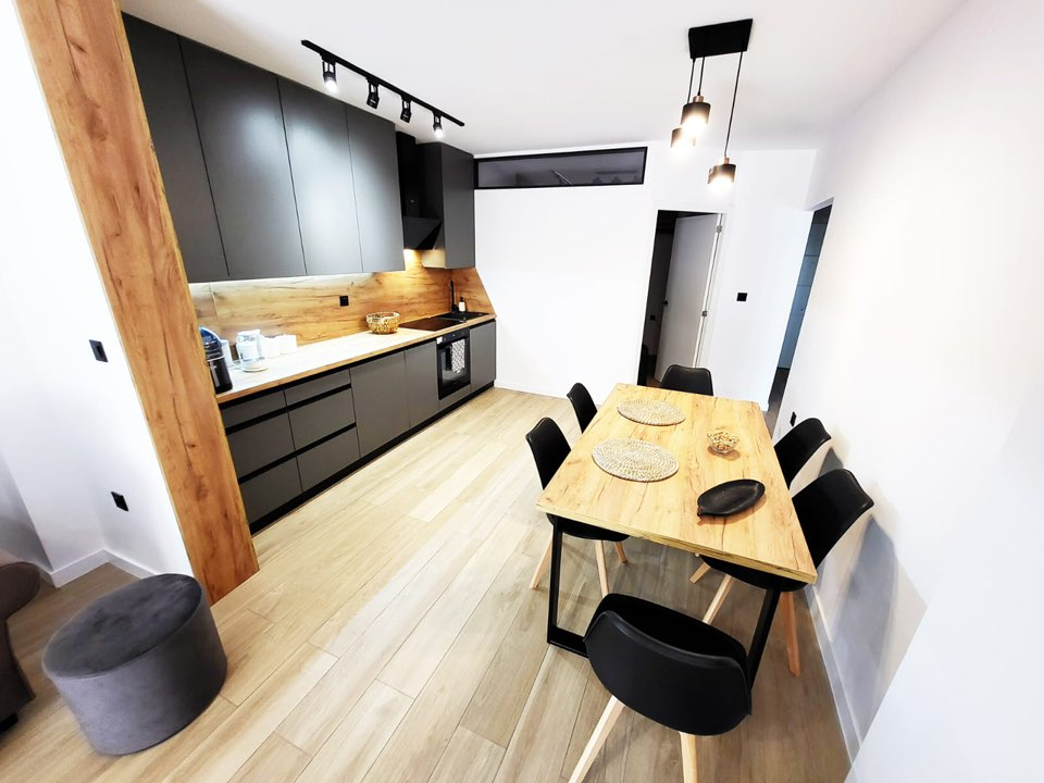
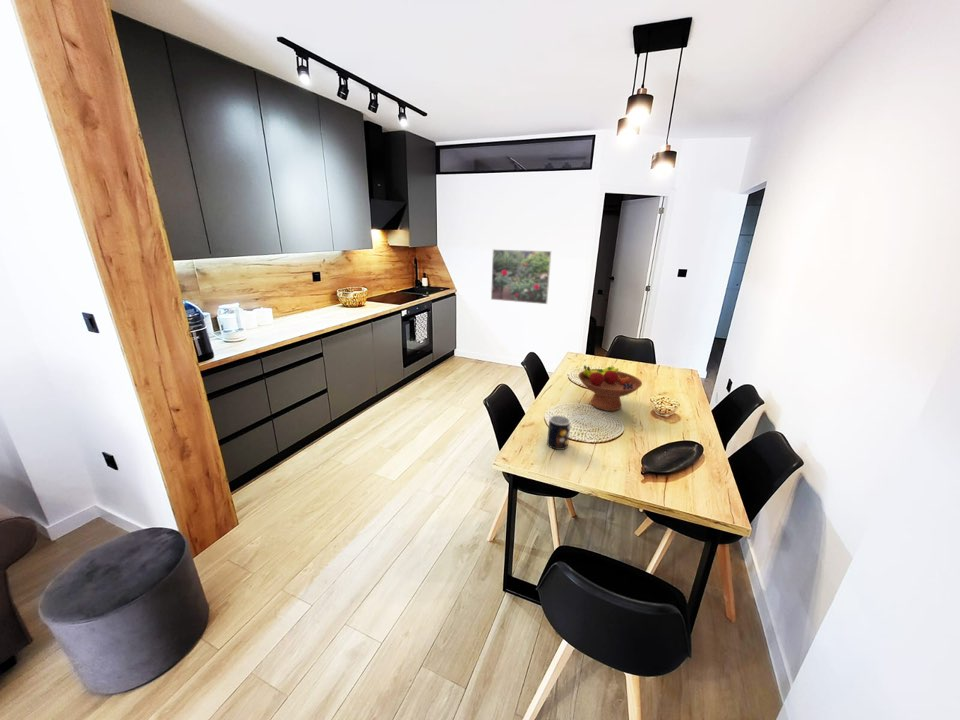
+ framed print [490,248,552,305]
+ fruit bowl [577,365,643,412]
+ mug [546,414,572,451]
